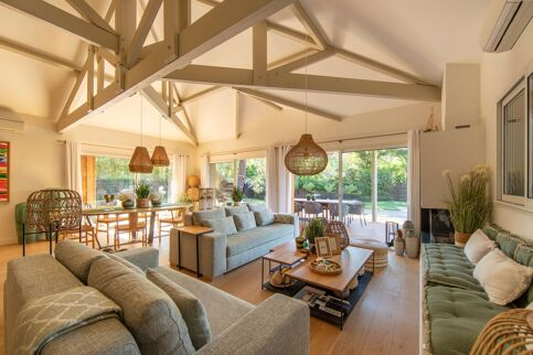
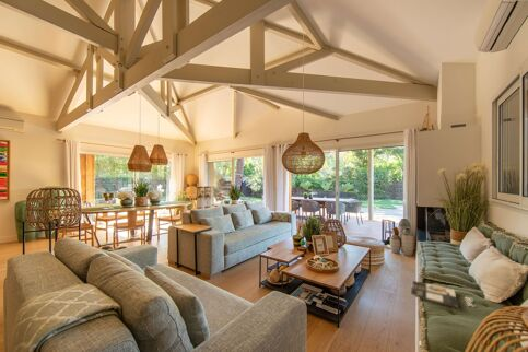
+ magazine [410,280,476,308]
